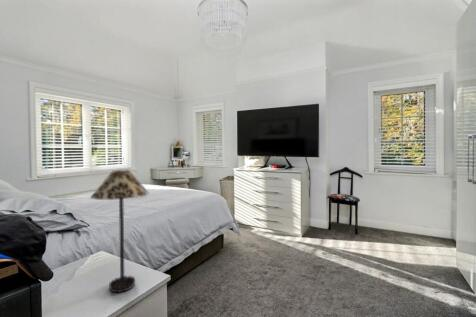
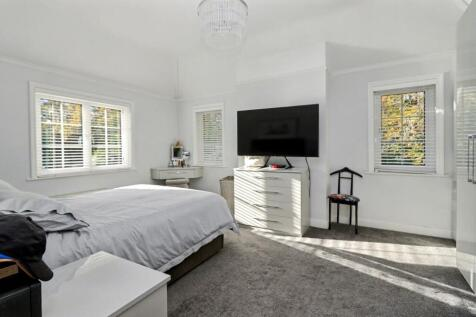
- table lamp [89,169,150,294]
